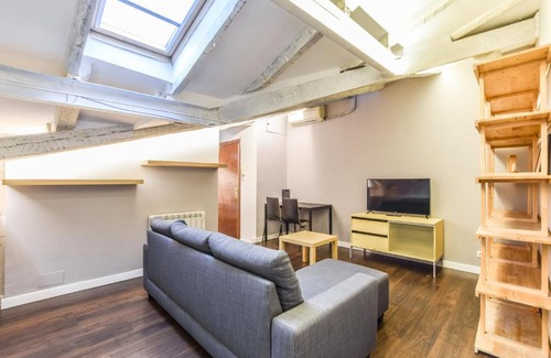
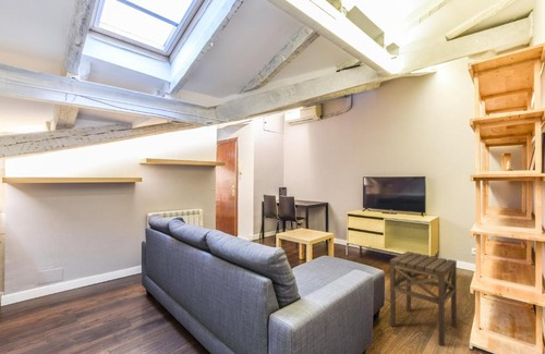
+ side table [389,251,458,347]
